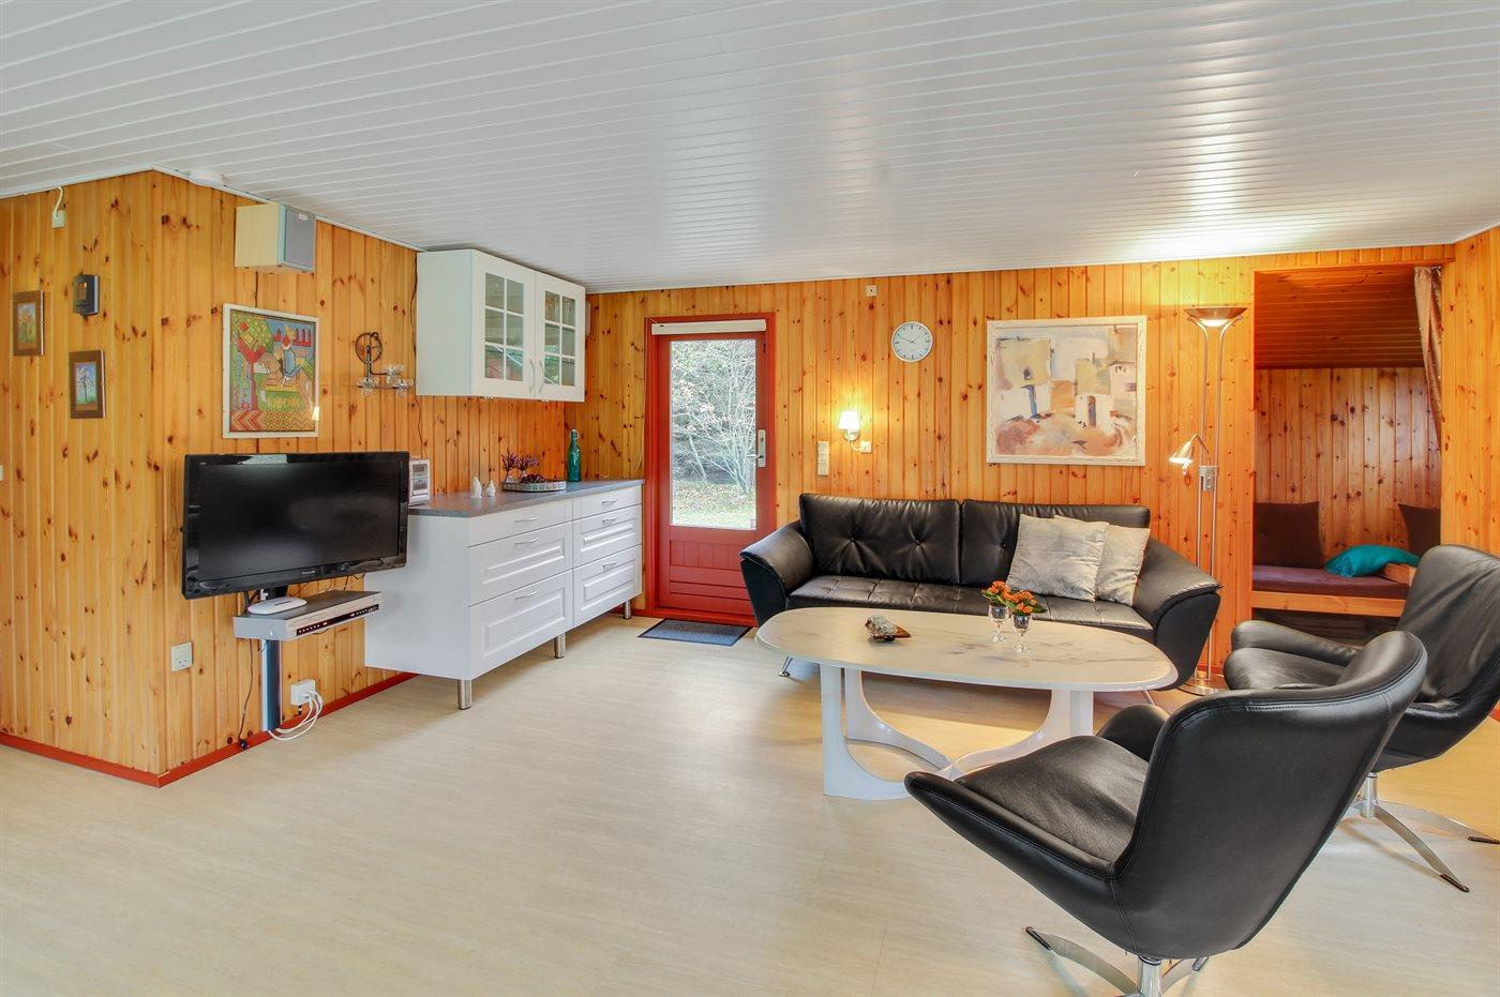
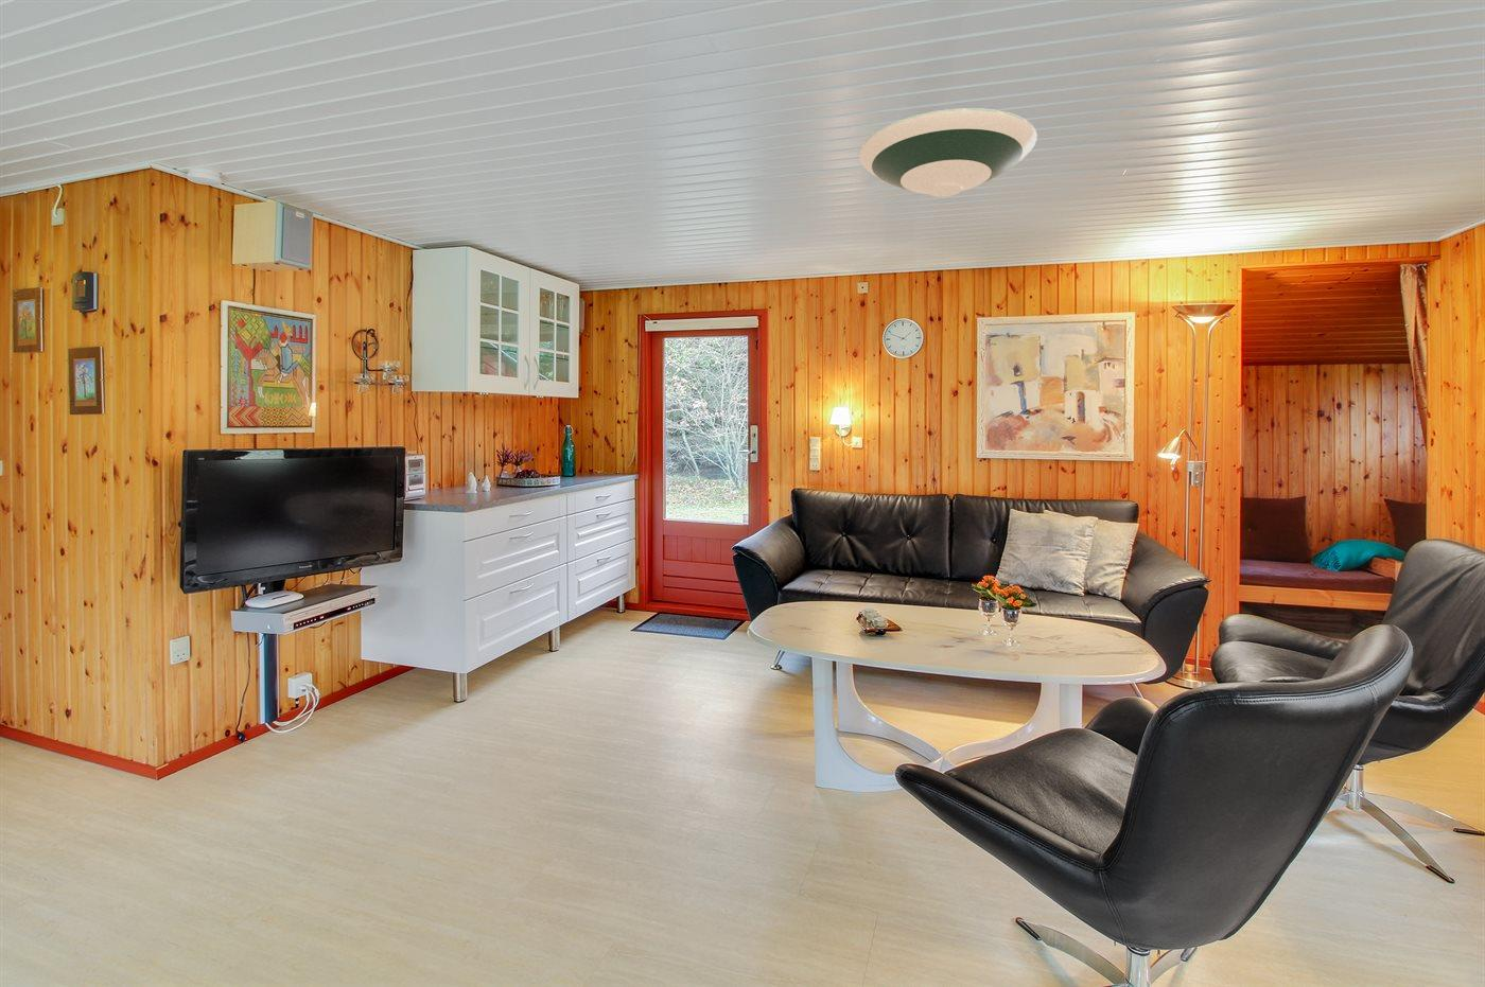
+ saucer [858,107,1039,198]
